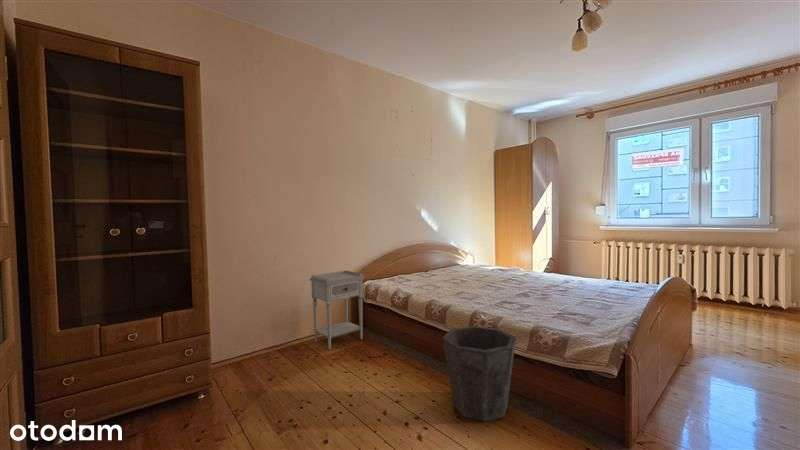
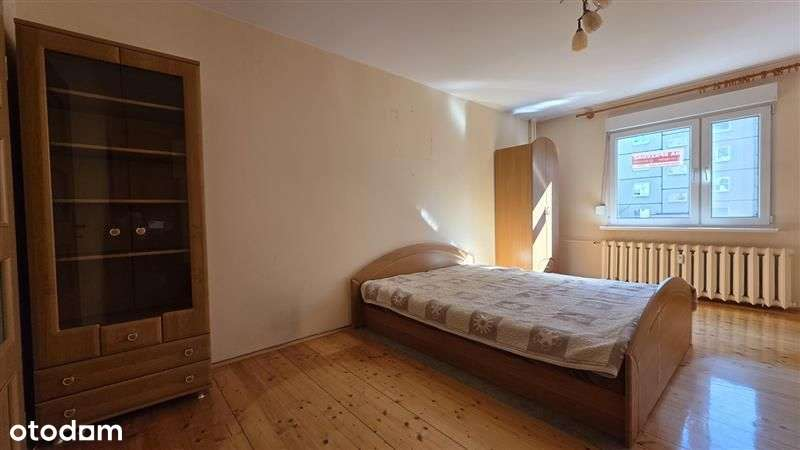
- nightstand [308,270,366,350]
- waste bin [442,325,517,423]
